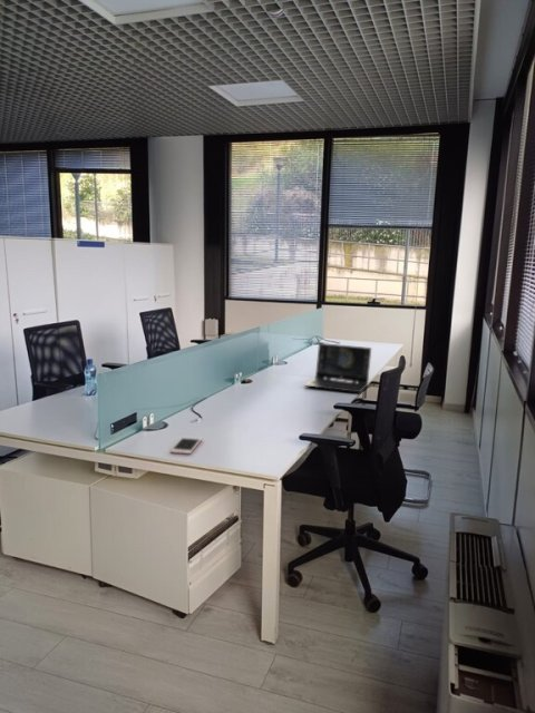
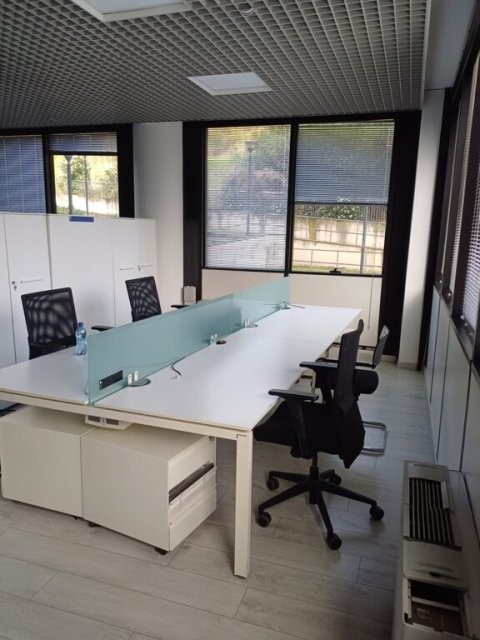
- laptop computer [303,342,372,393]
- cell phone [169,436,203,456]
